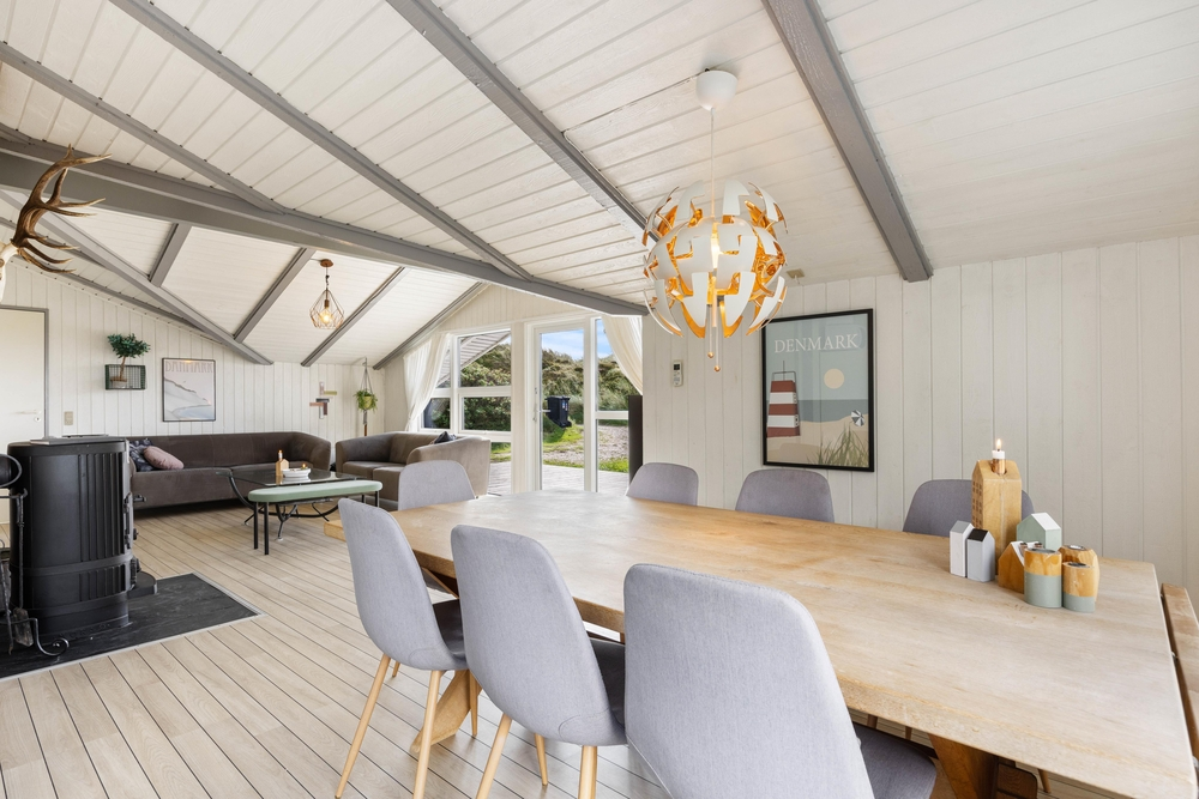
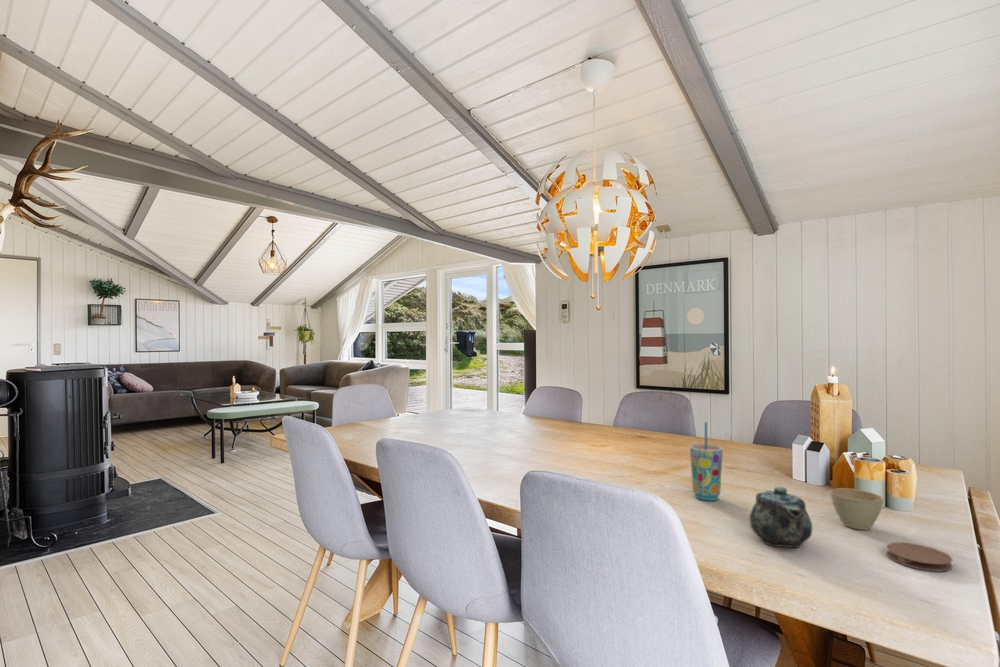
+ flower pot [829,487,884,531]
+ cup [689,421,724,502]
+ chinaware [749,485,813,549]
+ coaster [885,541,954,573]
